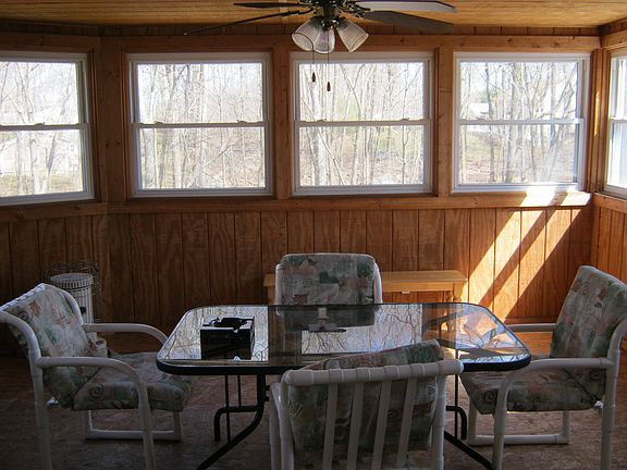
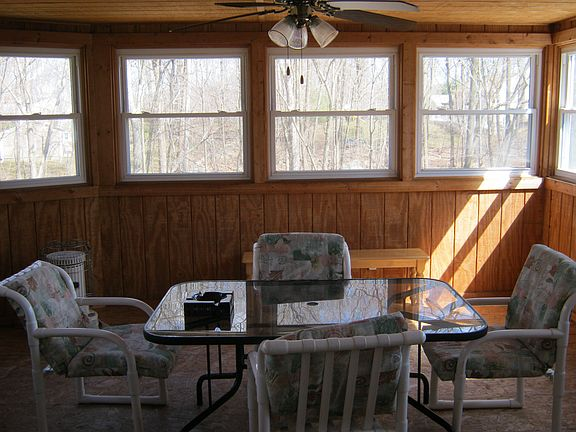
- architectural model [307,307,340,332]
